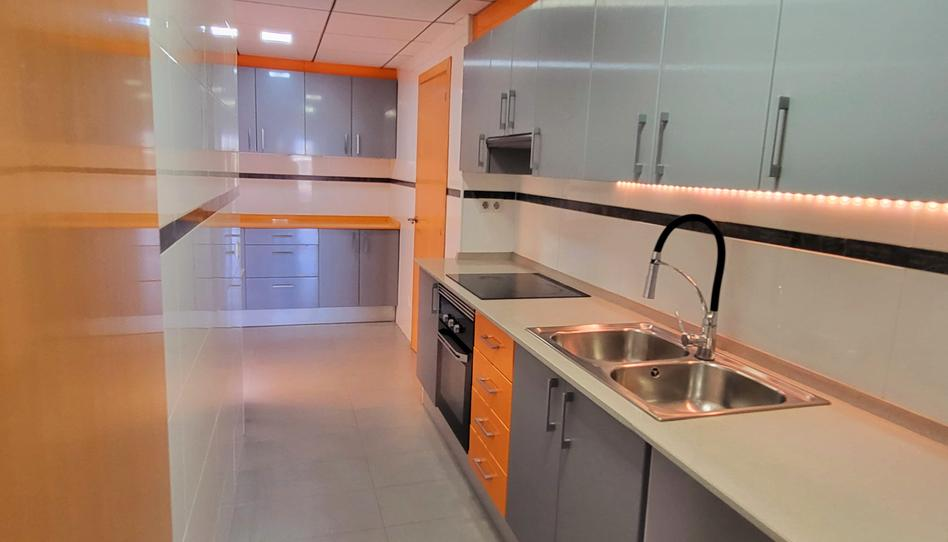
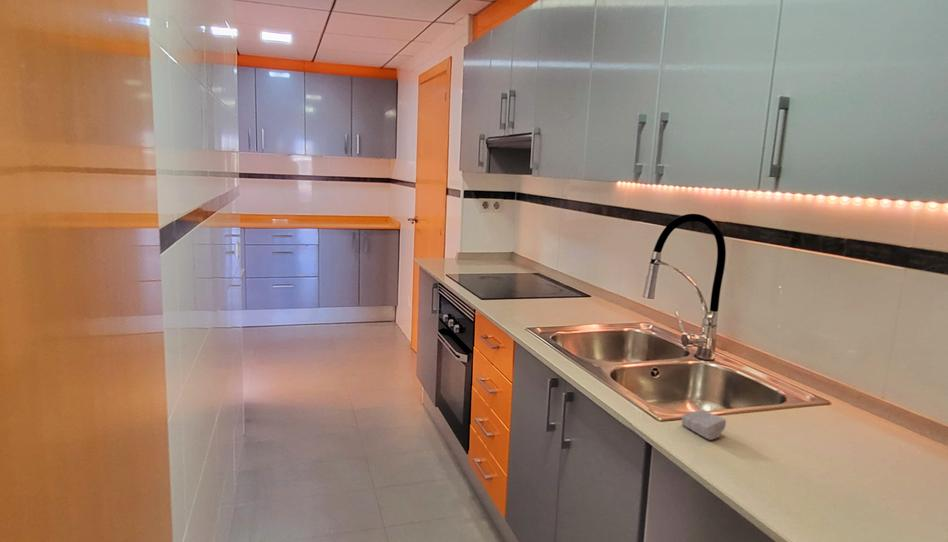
+ soap bar [681,409,727,441]
